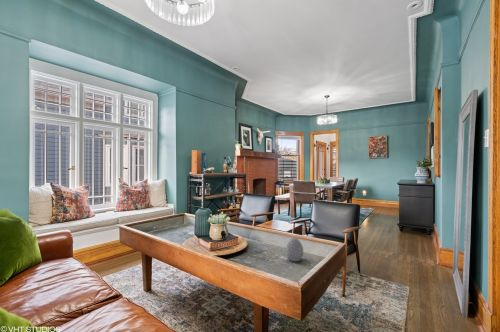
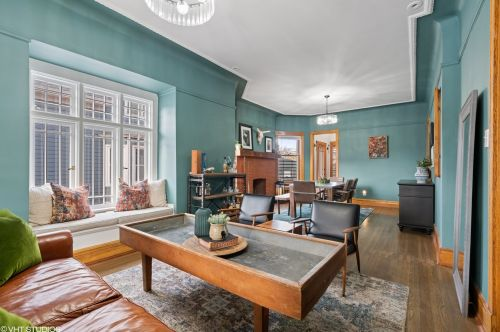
- decorative egg [285,237,304,262]
